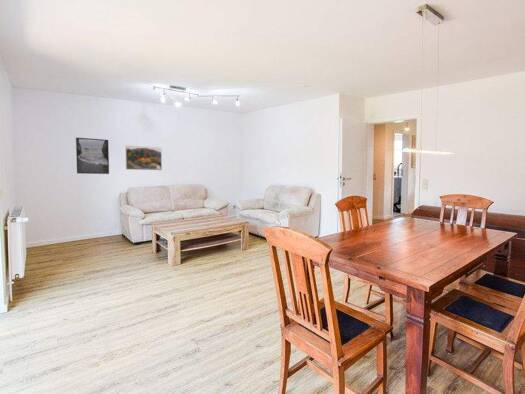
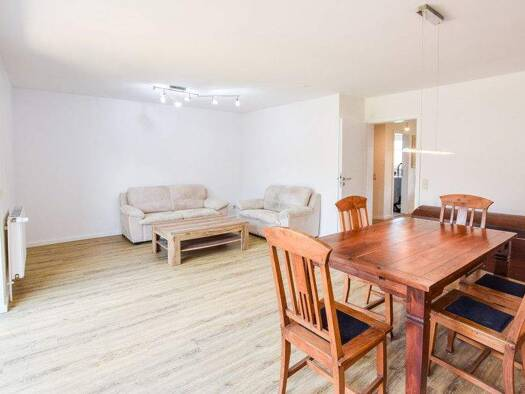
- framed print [124,144,163,171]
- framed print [75,137,110,175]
